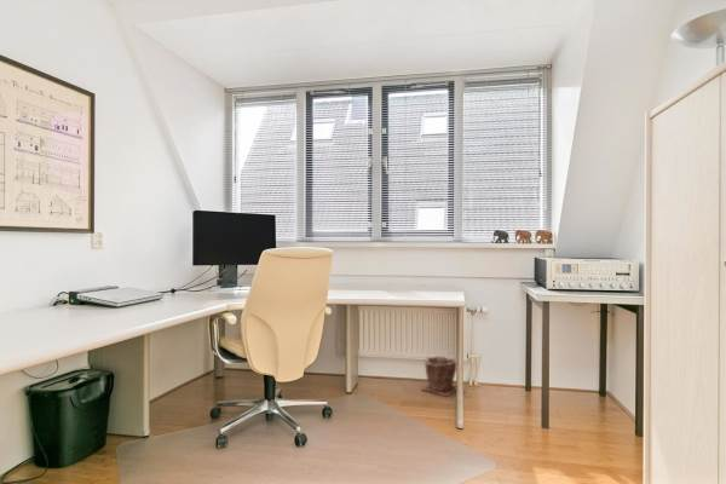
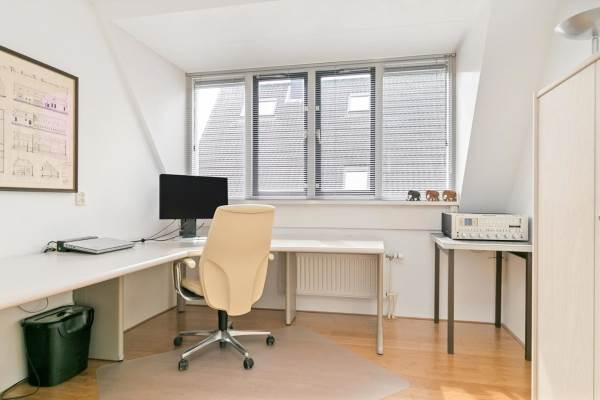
- plant pot [420,355,457,397]
